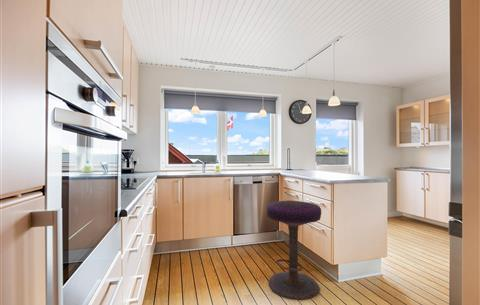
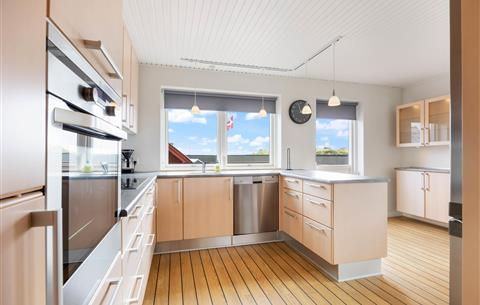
- stool [266,199,322,301]
